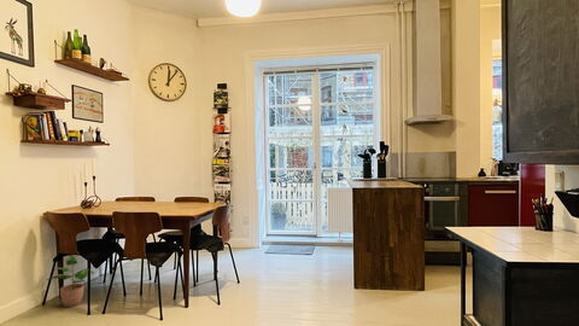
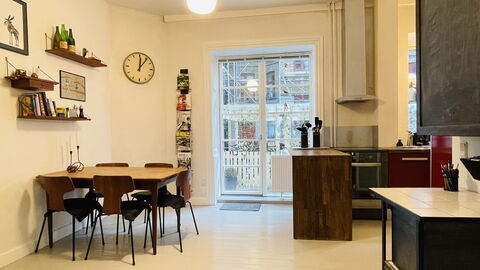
- potted plant [46,255,95,308]
